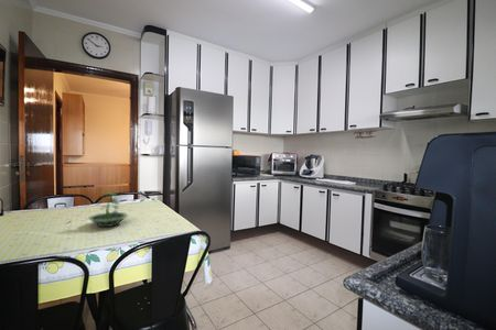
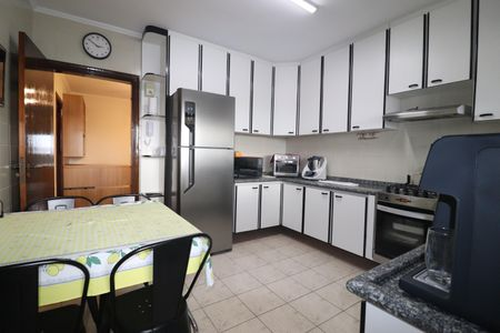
- terrarium [87,190,130,228]
